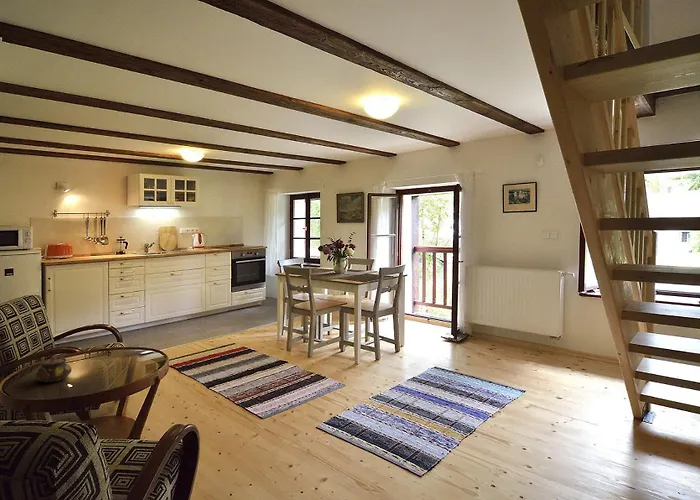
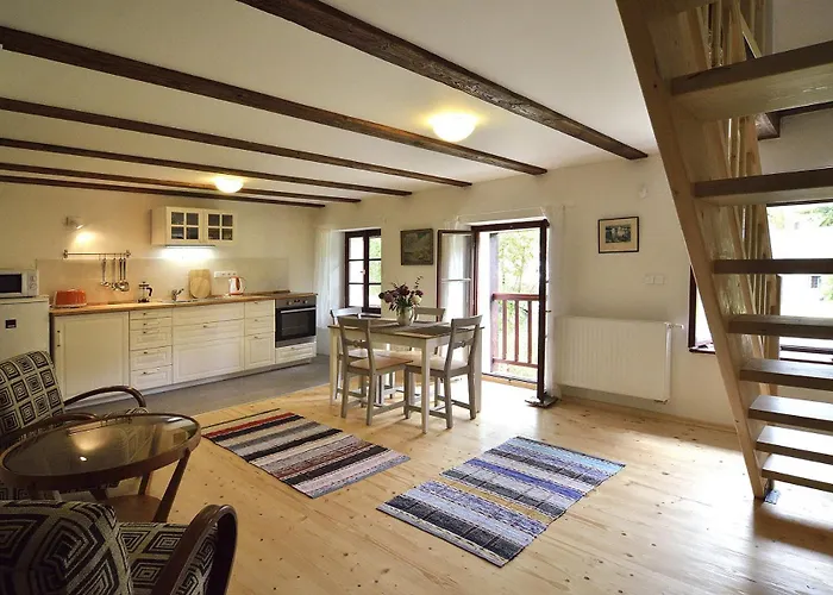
- teapot [34,355,73,383]
